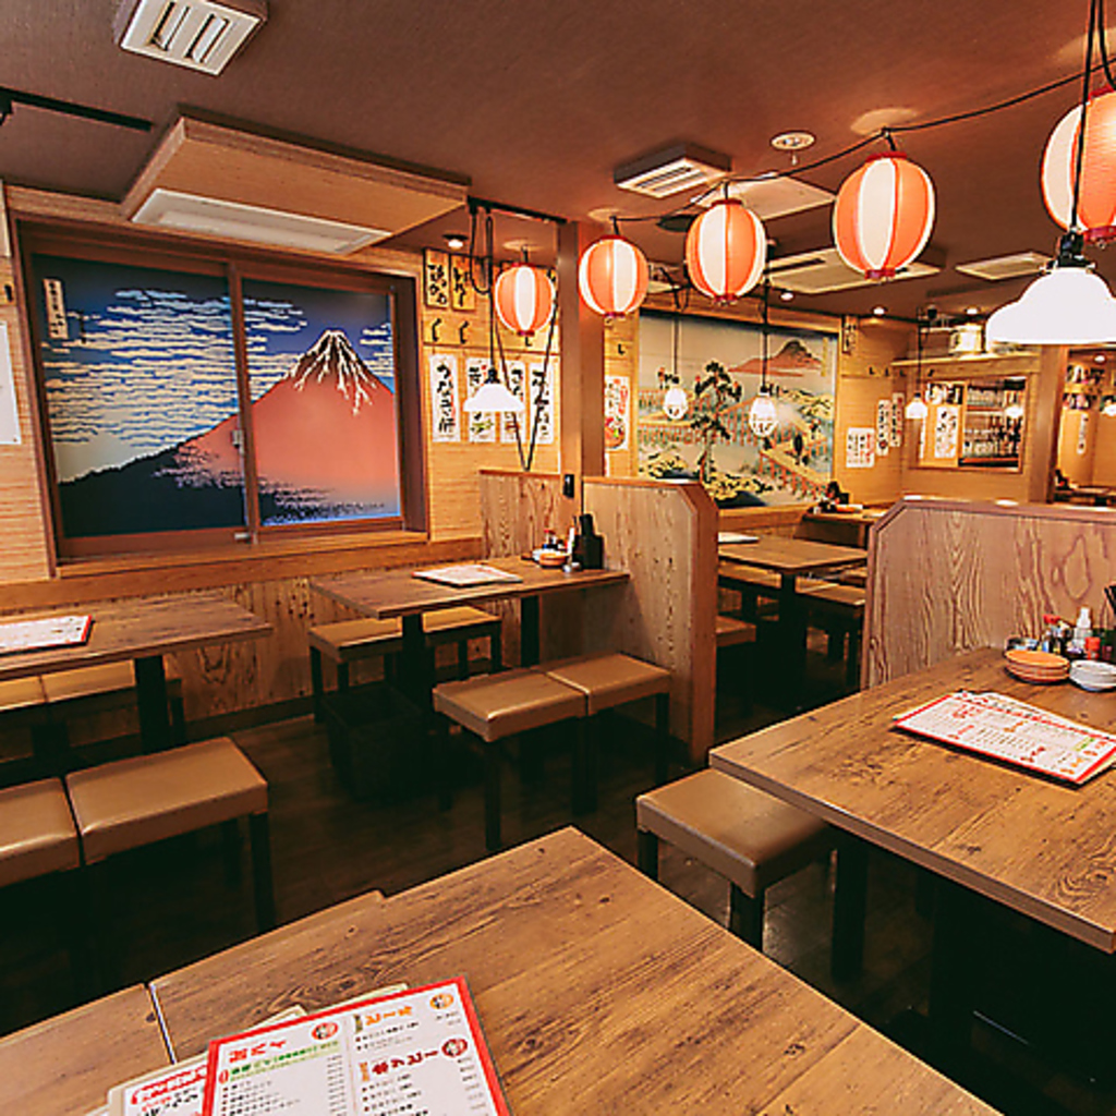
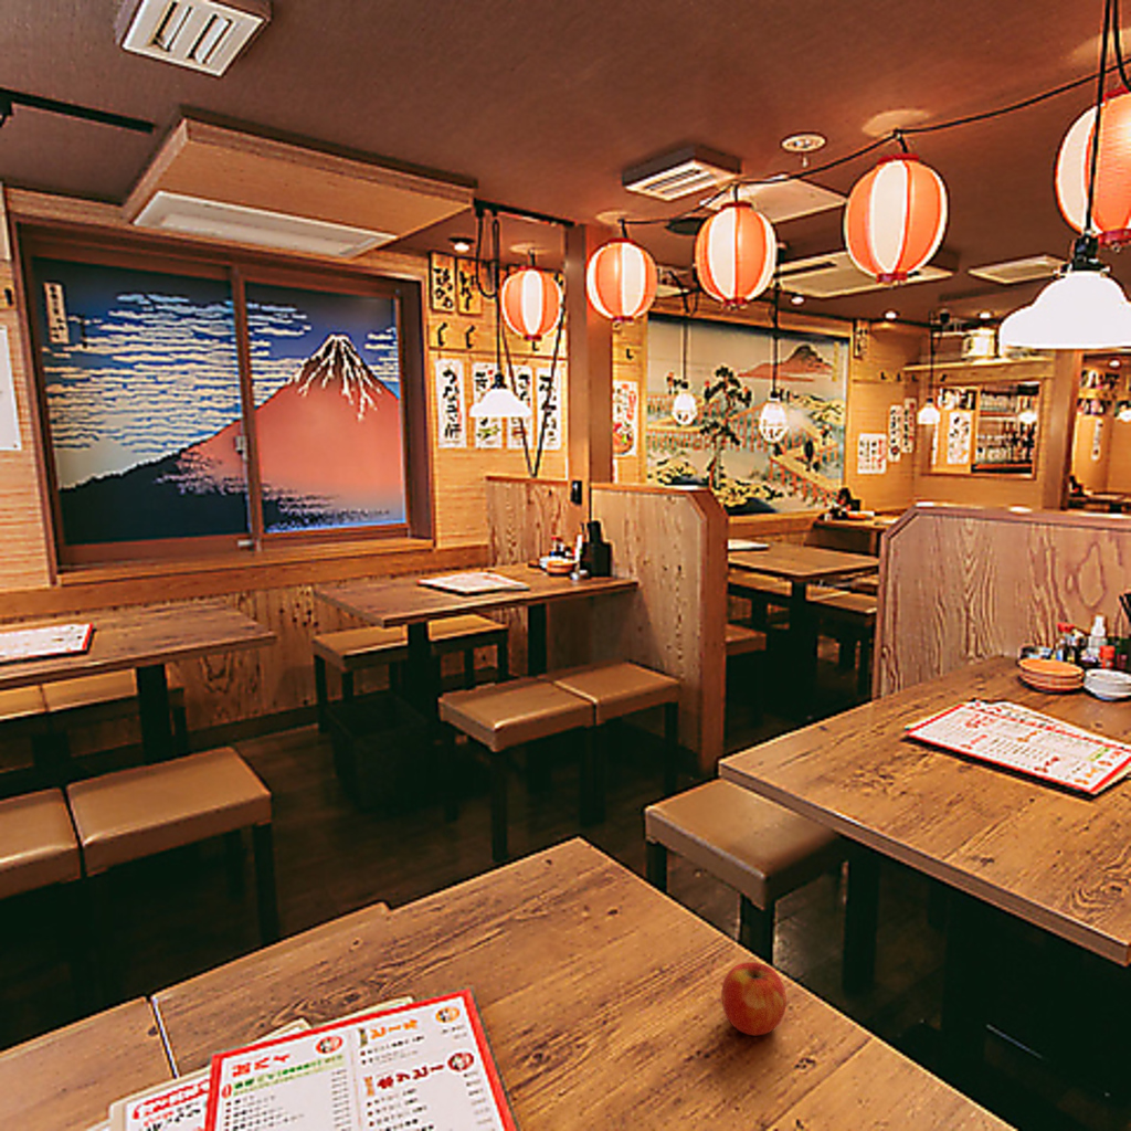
+ apple [720,961,788,1037]
